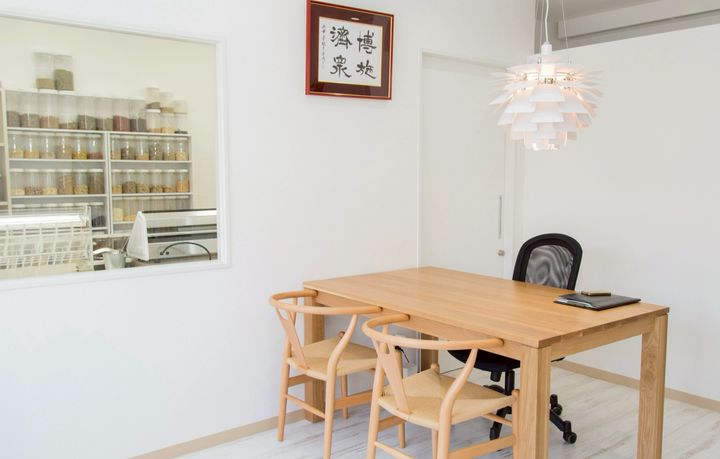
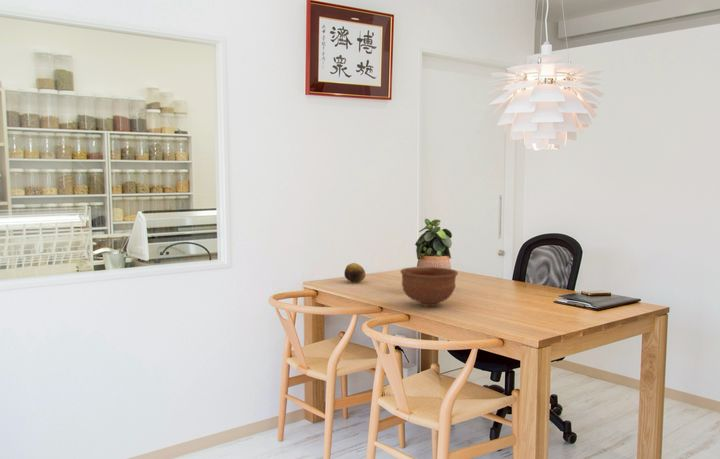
+ fruit [343,262,367,283]
+ potted plant [414,218,453,269]
+ bowl [399,266,459,307]
